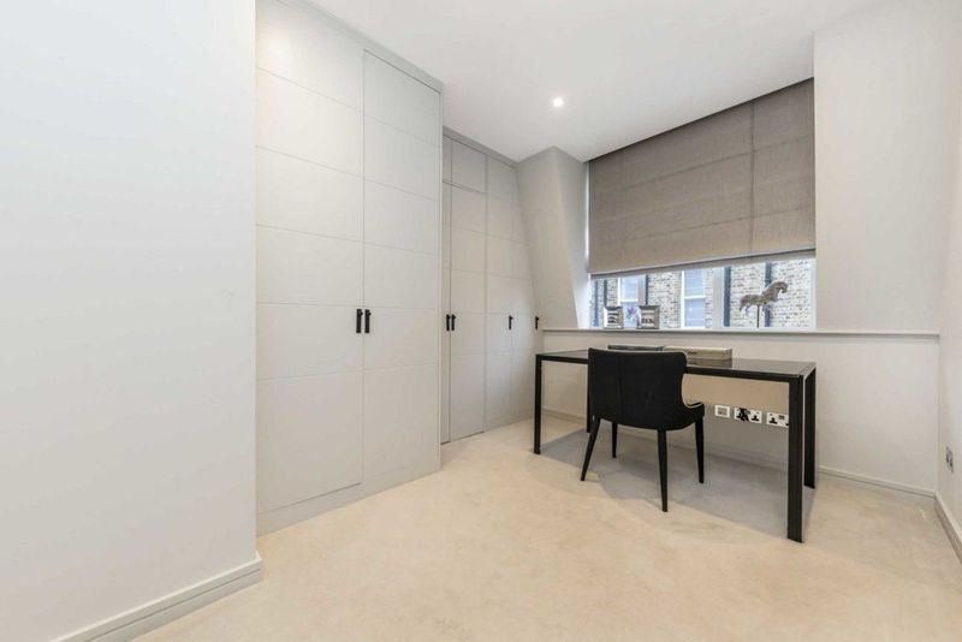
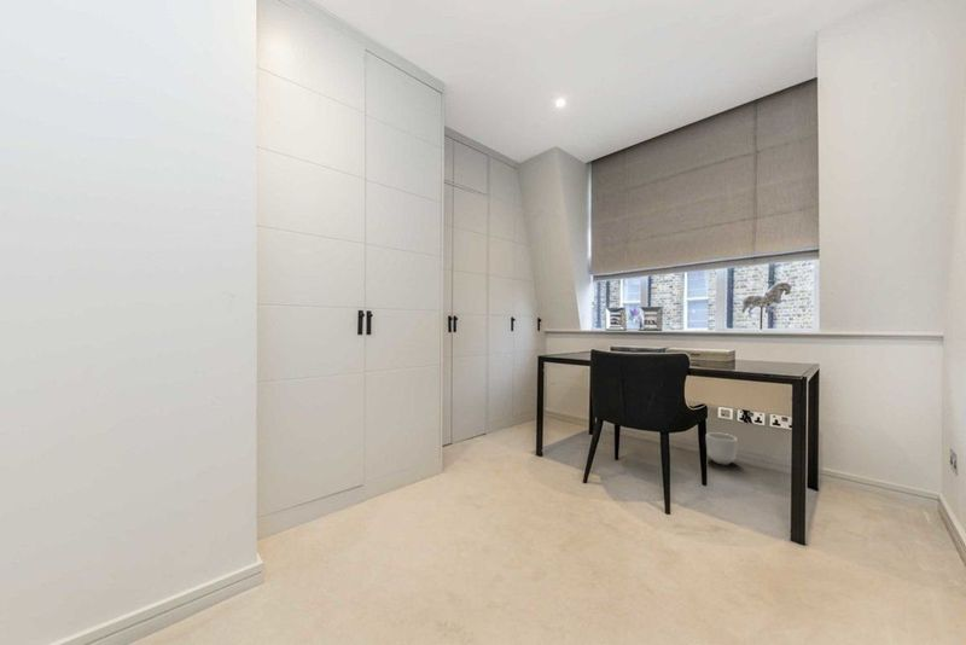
+ planter [705,431,739,466]
